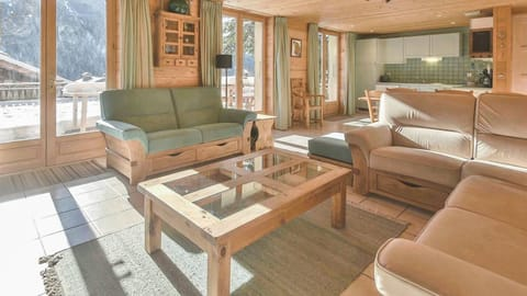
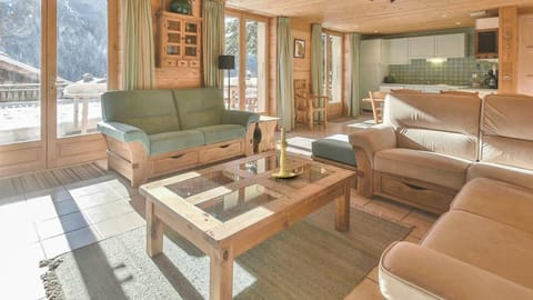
+ candle holder [271,127,296,178]
